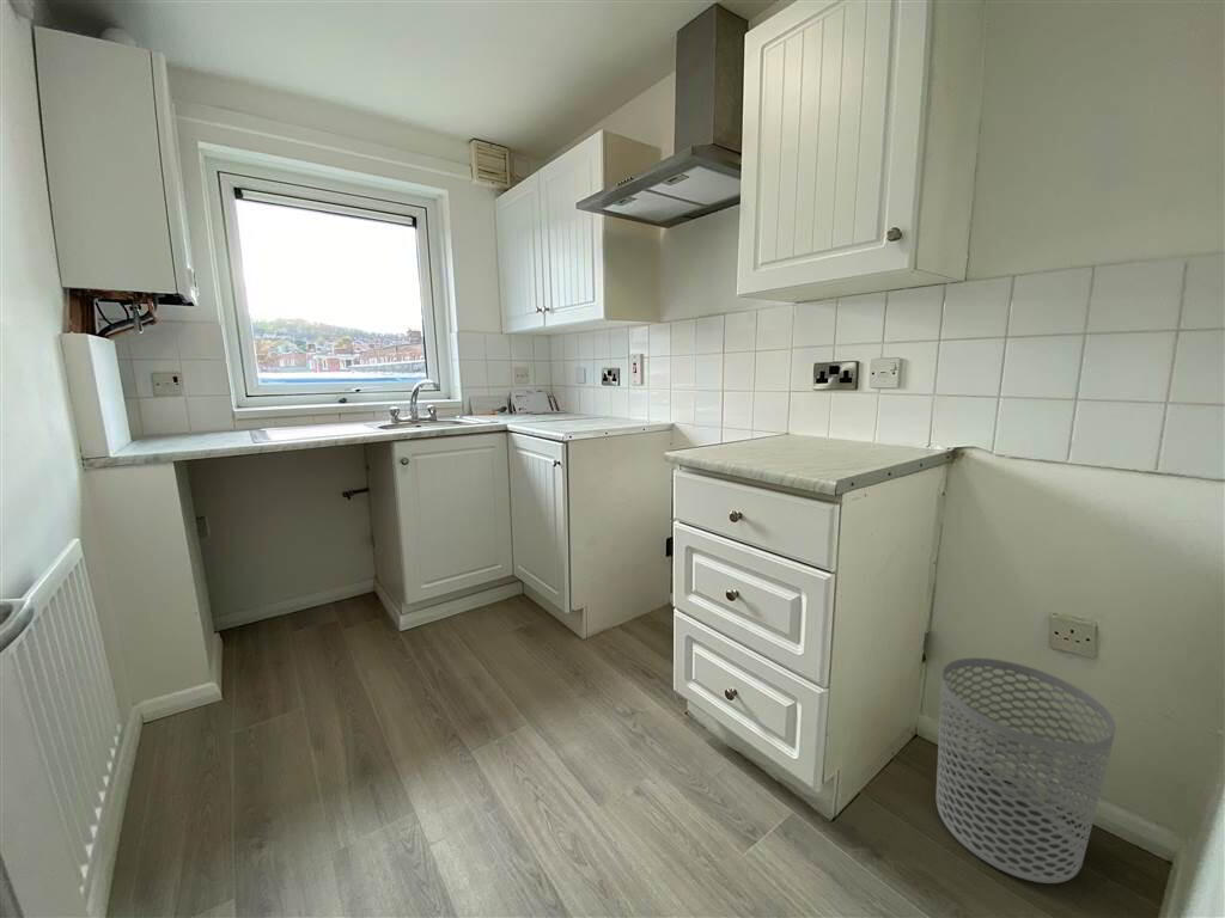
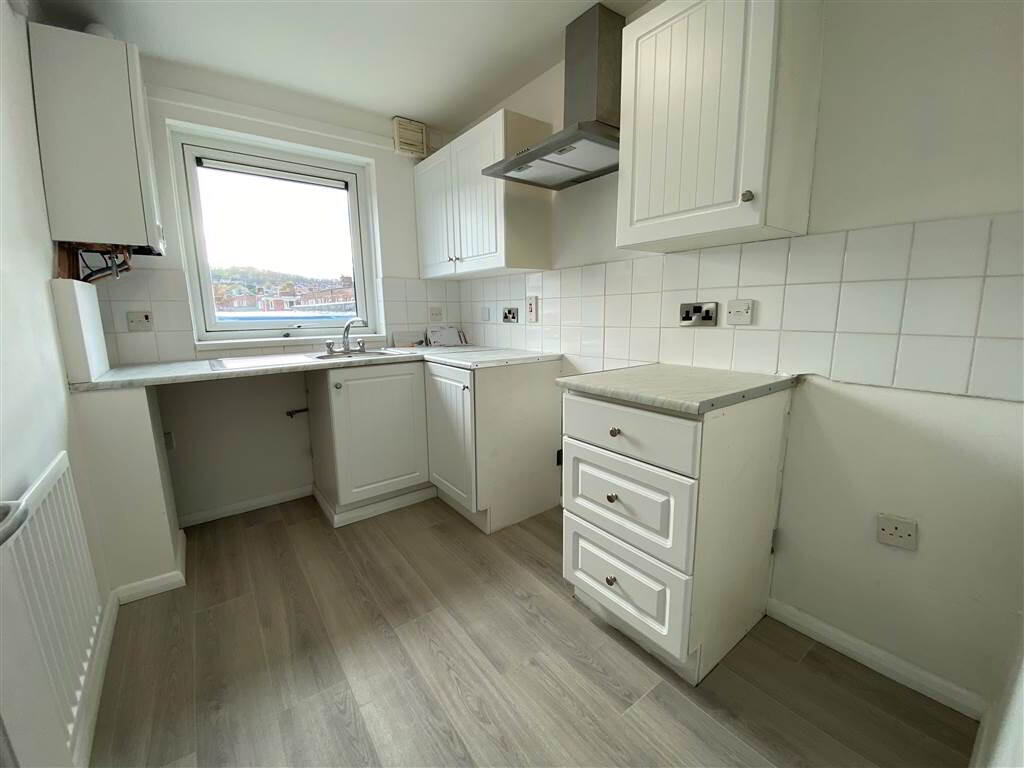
- waste bin [935,656,1116,885]
